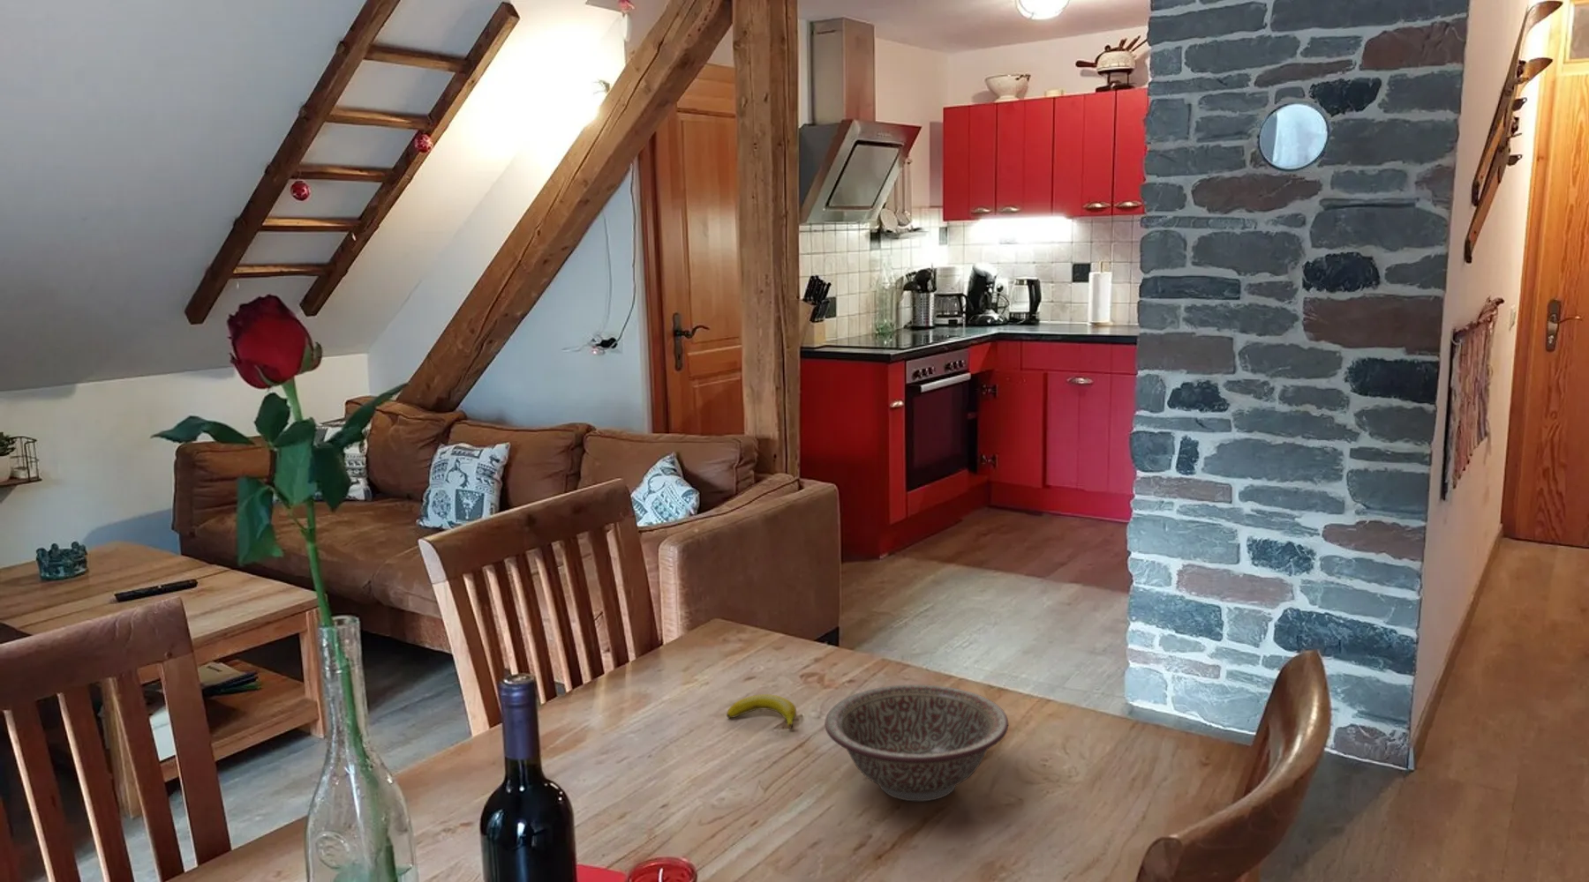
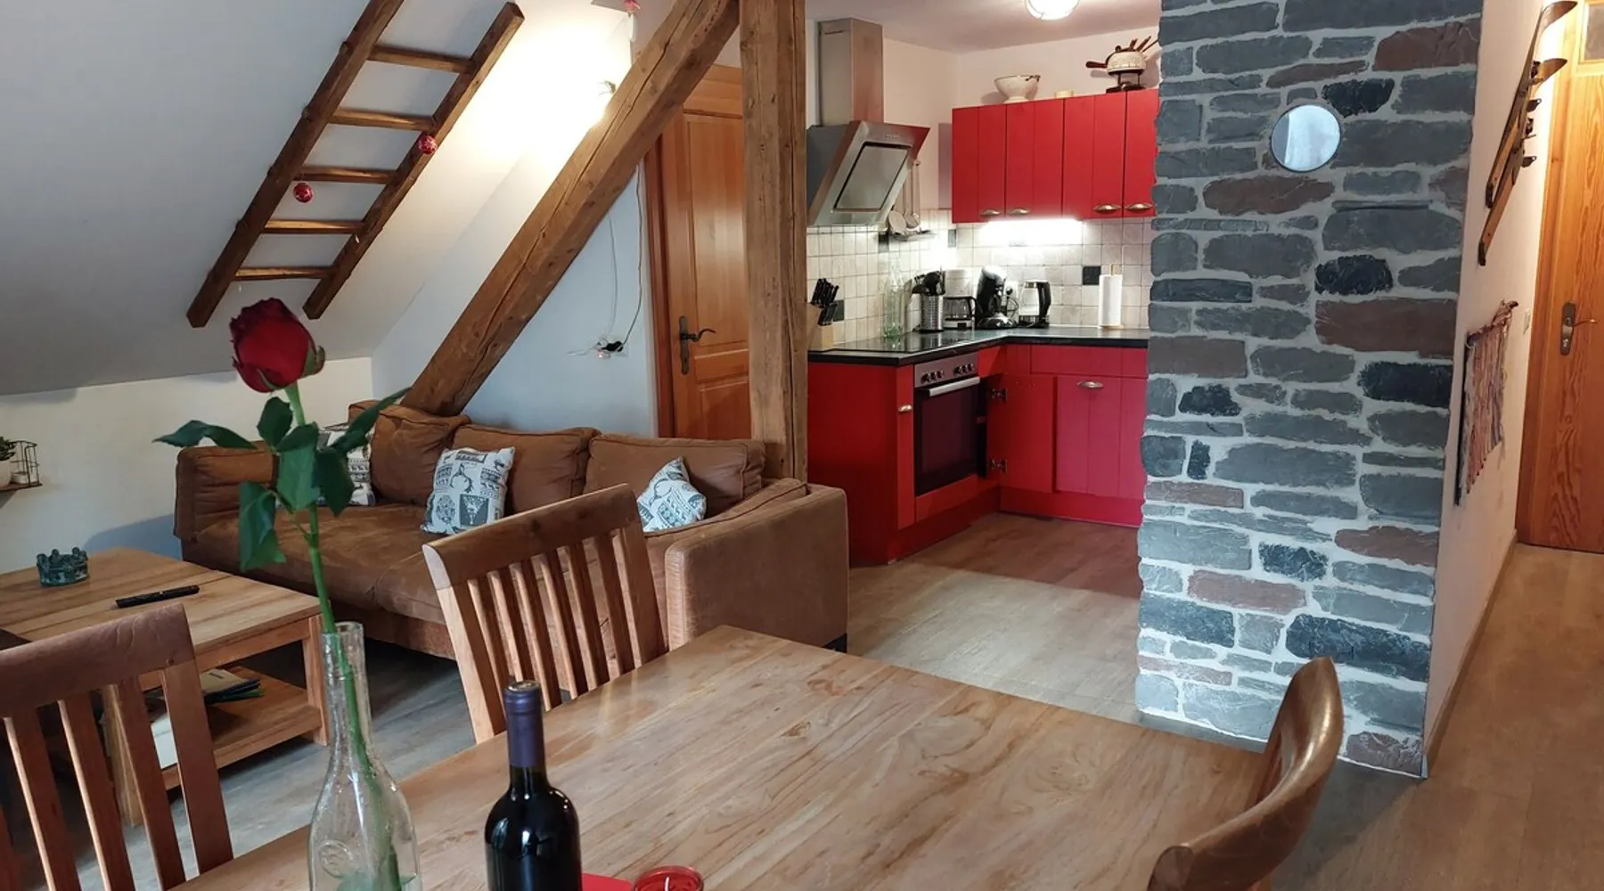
- banana [726,693,797,730]
- decorative bowl [824,683,1009,802]
